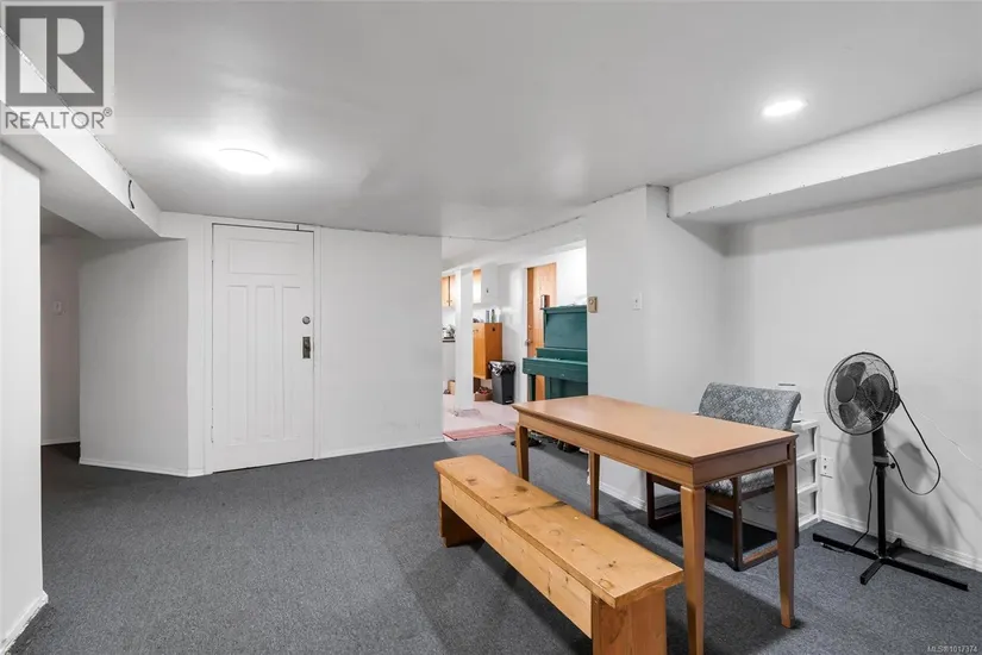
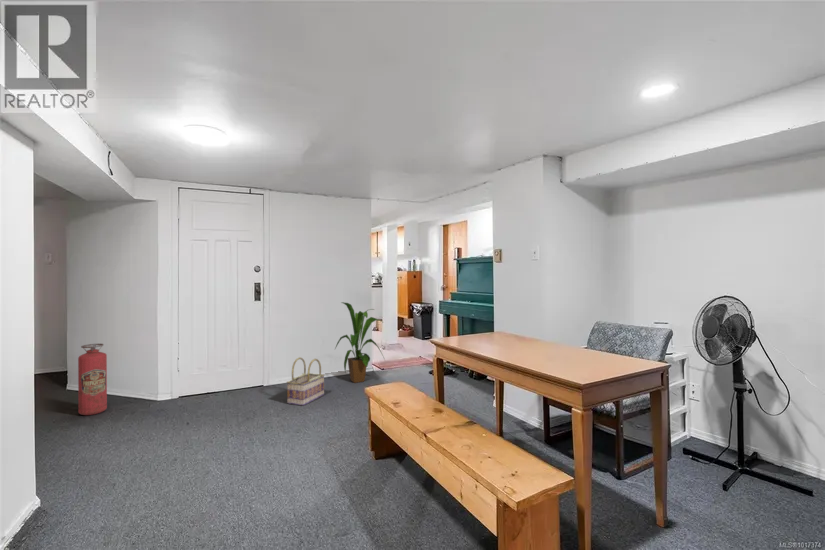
+ basket [286,356,326,407]
+ fire extinguisher [77,343,108,416]
+ house plant [334,301,386,384]
